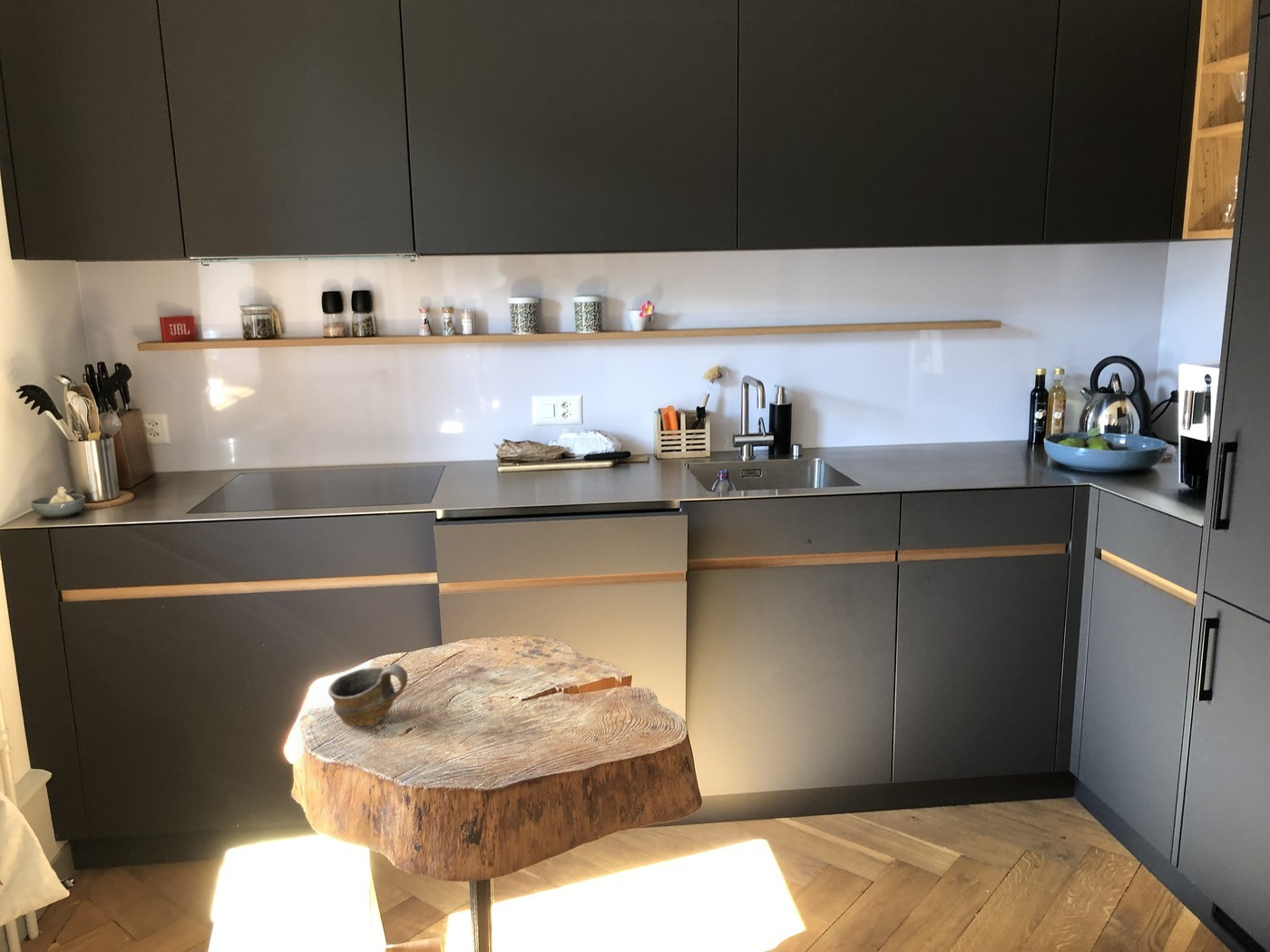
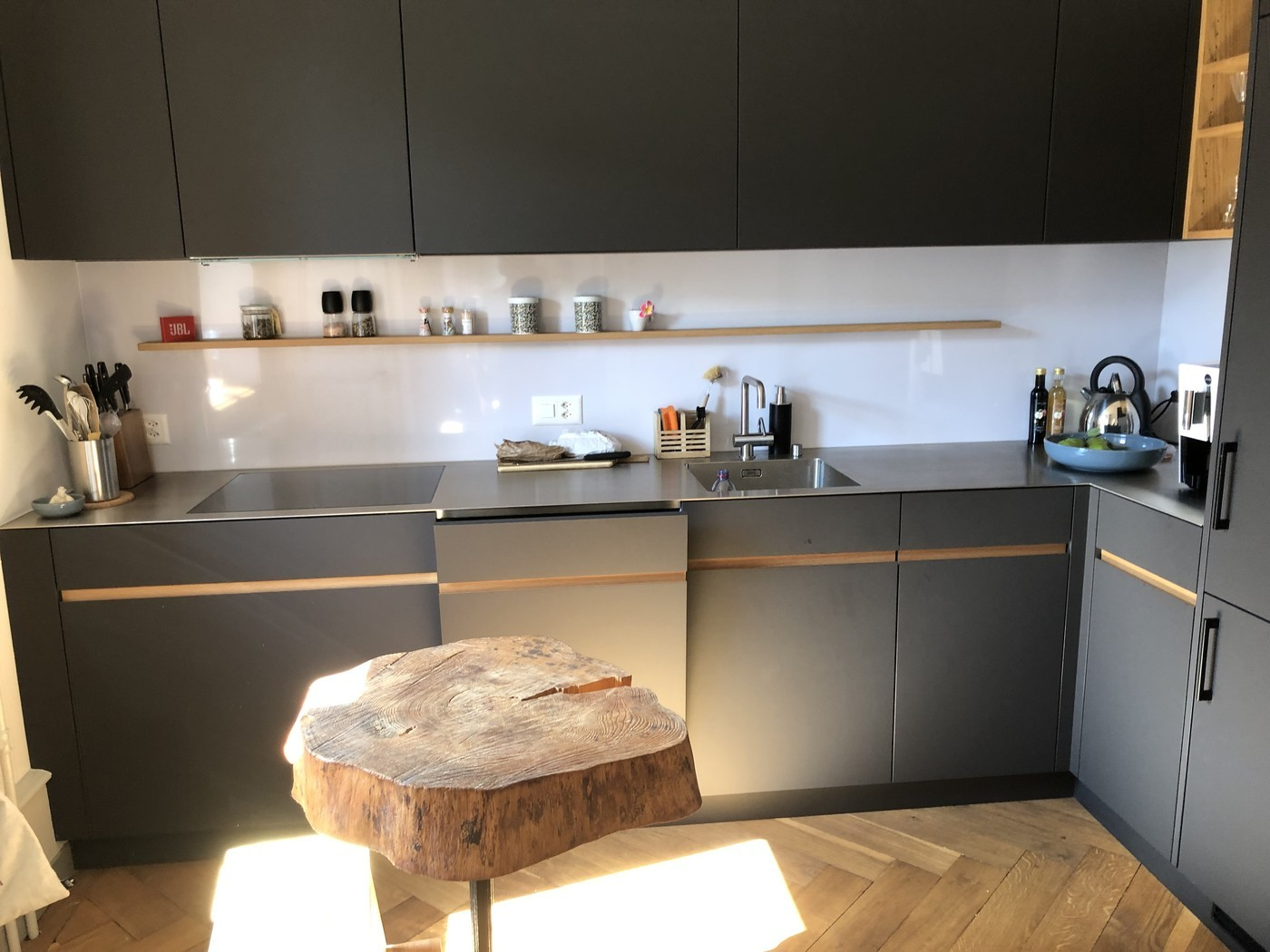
- cup [327,663,409,727]
